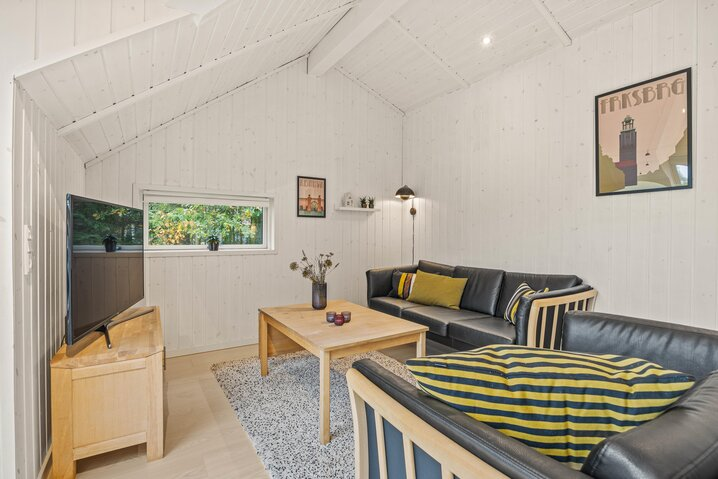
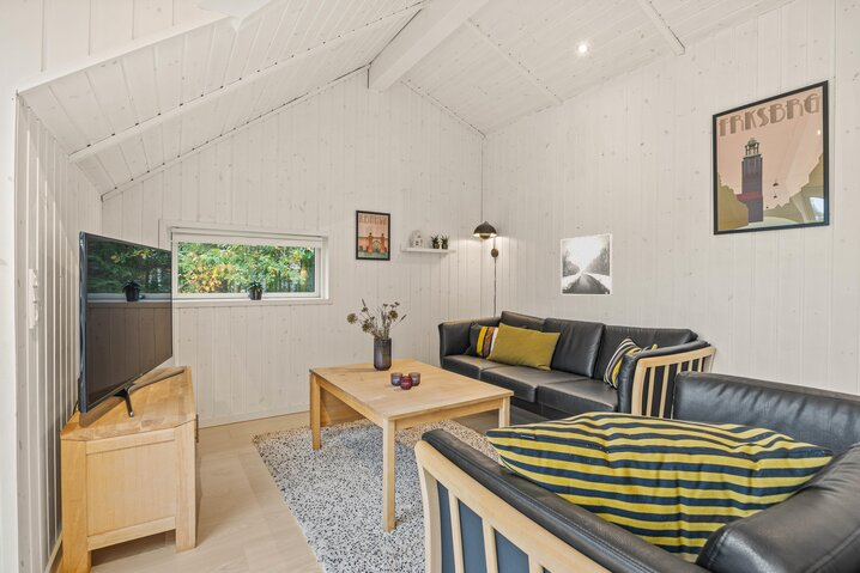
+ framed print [561,232,614,297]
